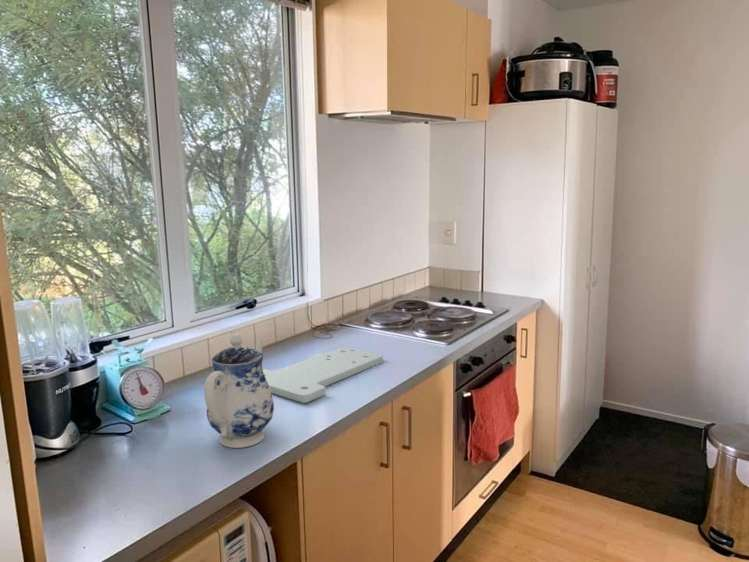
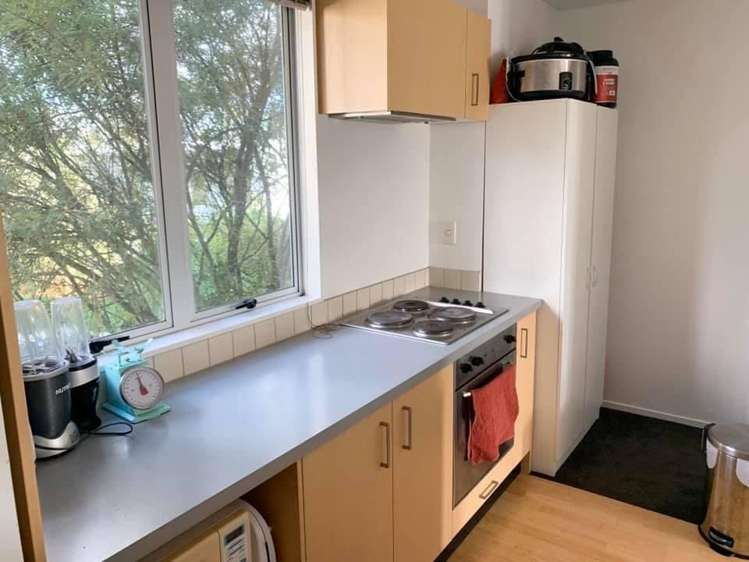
- teapot [203,333,275,449]
- cutting board [263,346,384,404]
